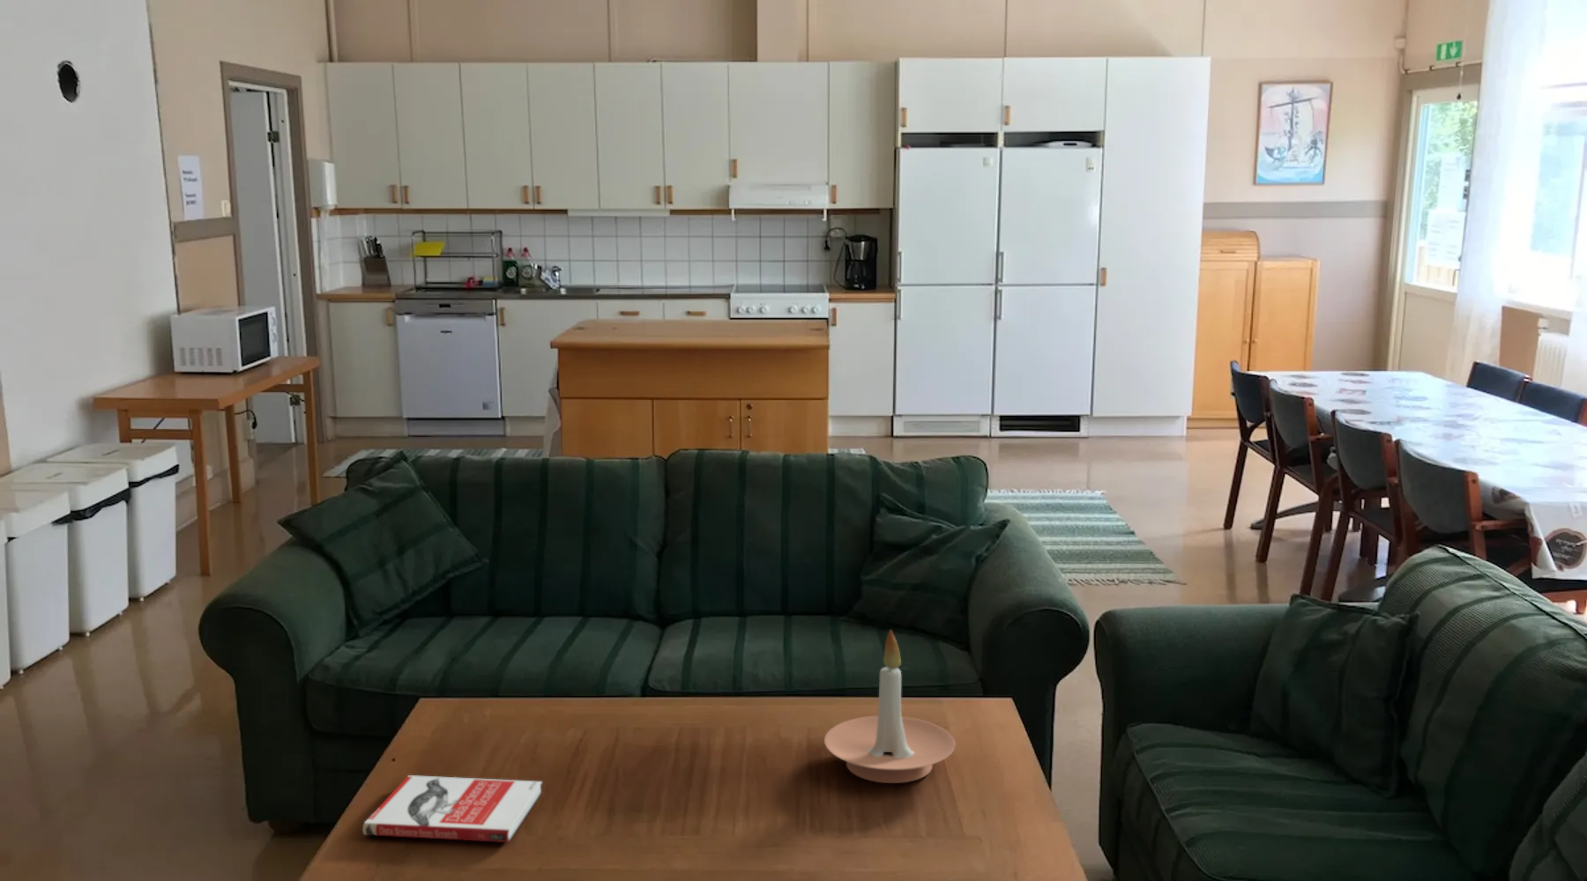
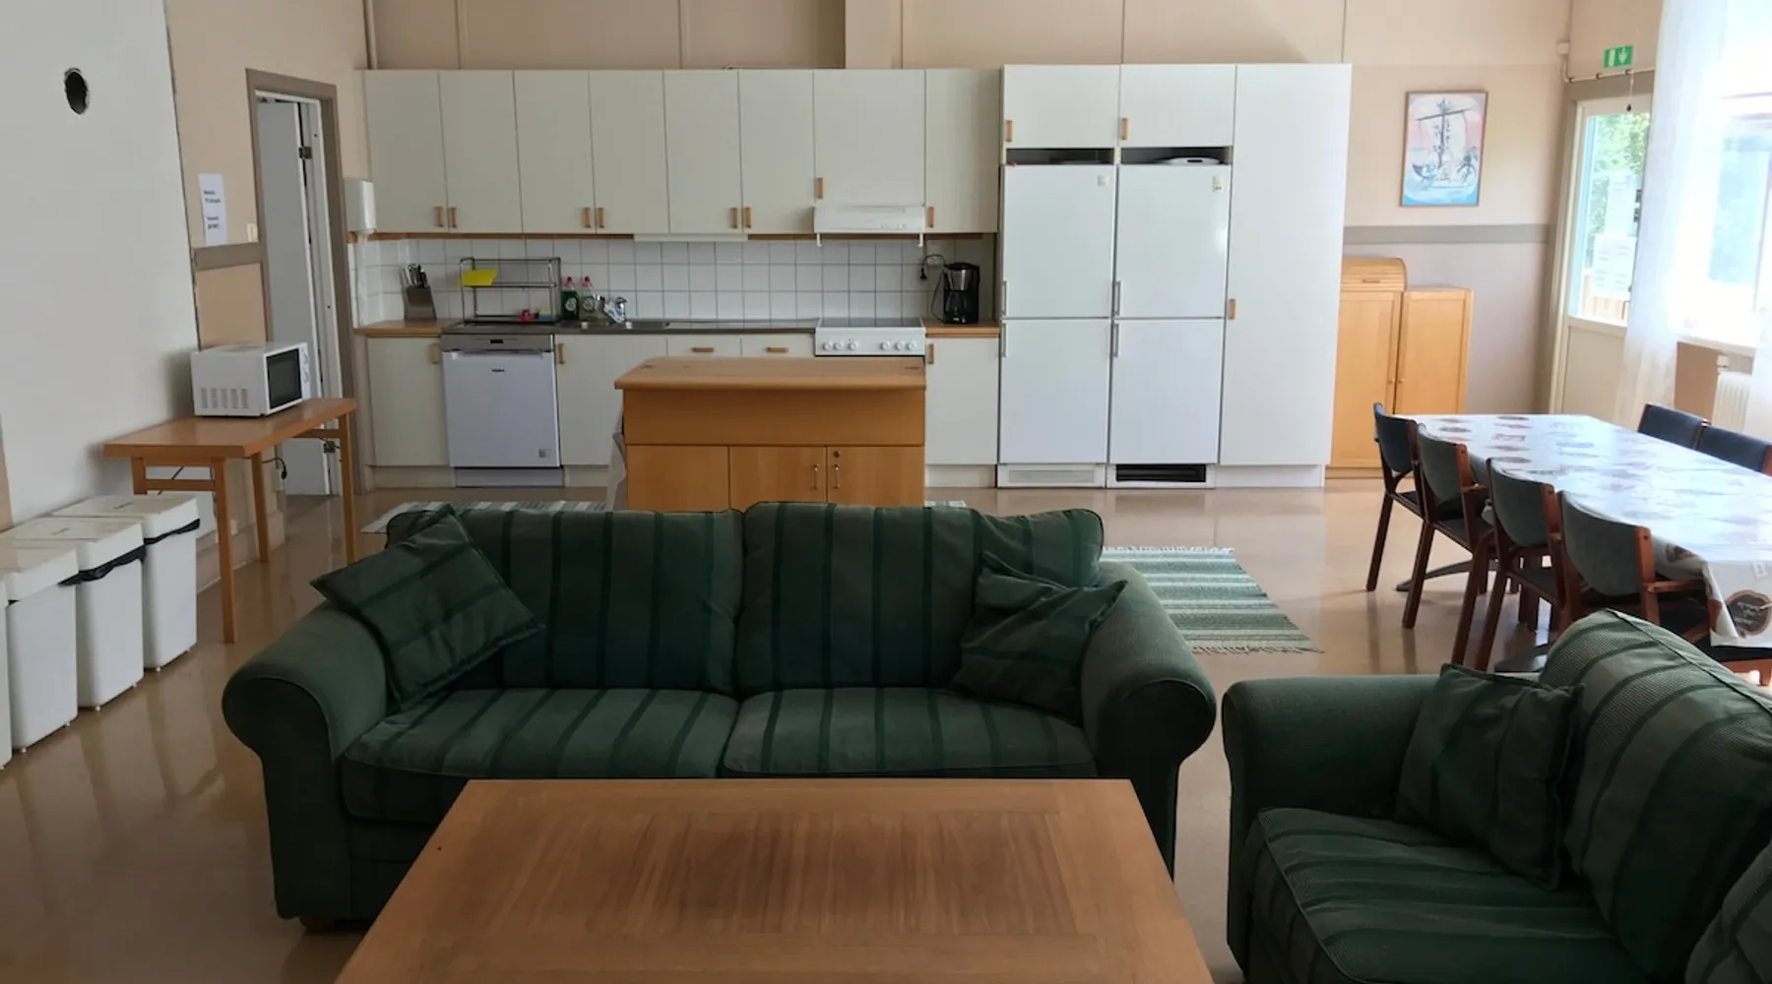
- candle holder [824,629,956,784]
- book [361,775,543,843]
